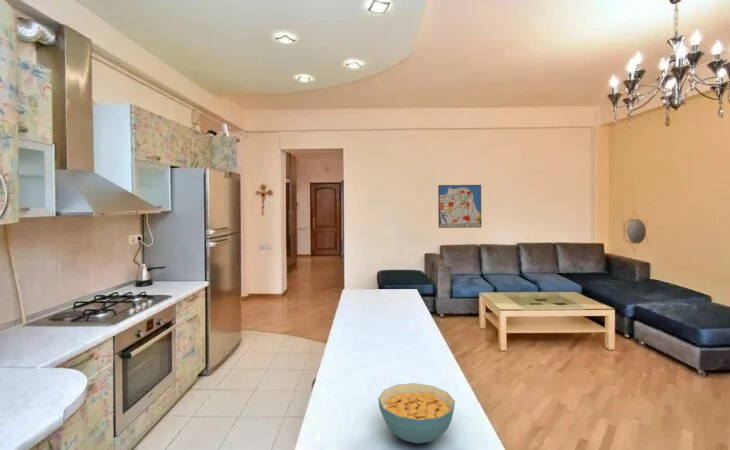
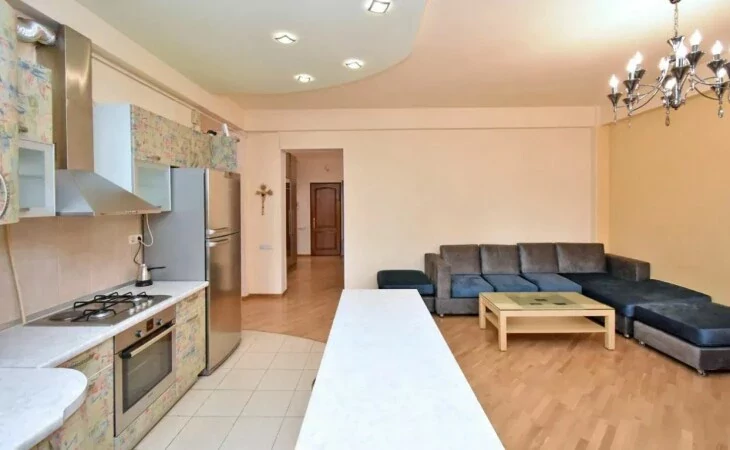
- home mirror [621,210,649,252]
- cereal bowl [377,382,456,444]
- wall art [437,184,482,229]
